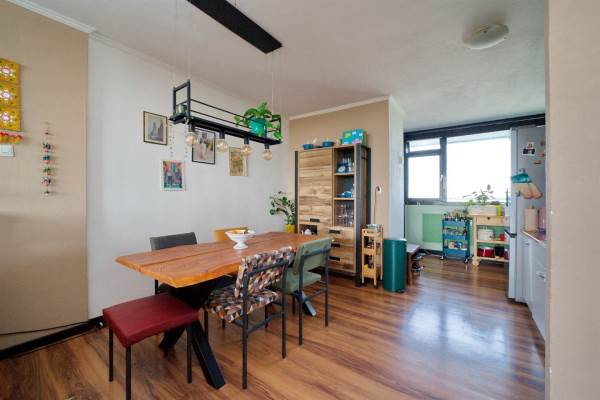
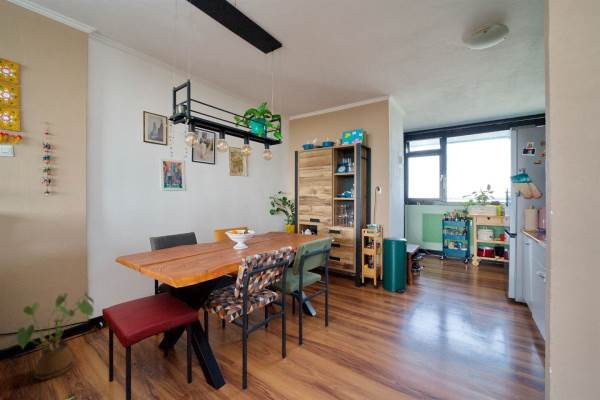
+ house plant [5,290,95,381]
